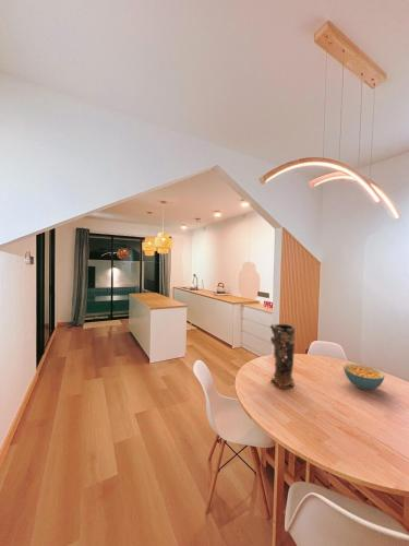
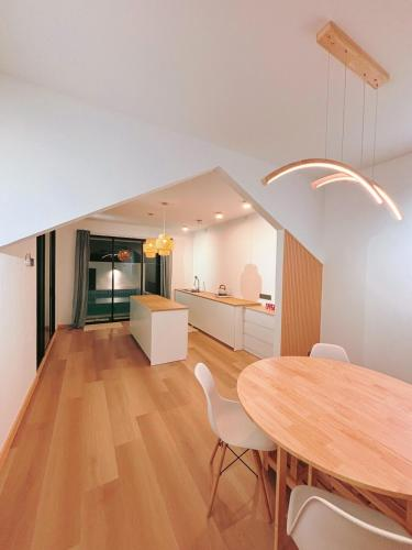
- decorative vase [269,323,297,390]
- cereal bowl [342,363,385,391]
